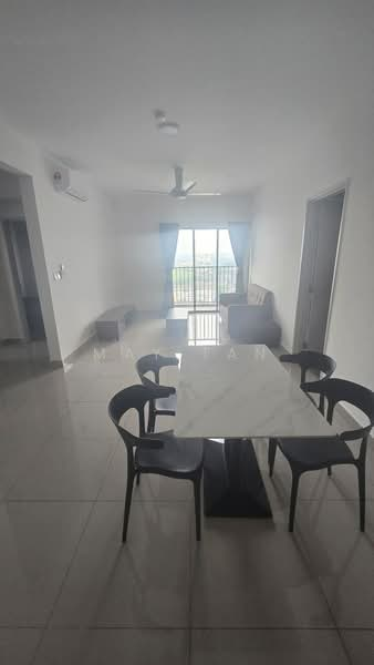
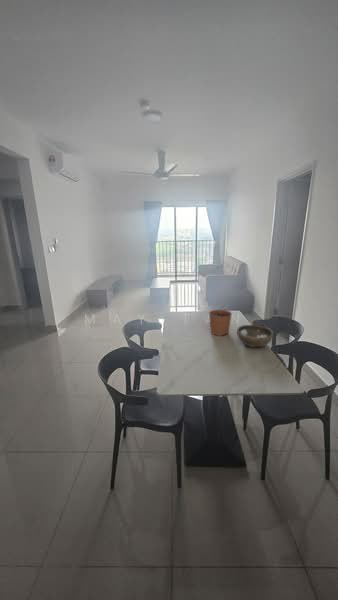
+ plant pot [208,303,233,337]
+ bowl [236,324,274,348]
